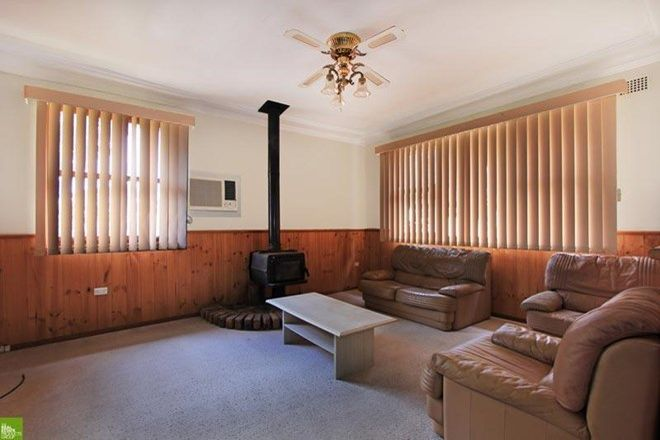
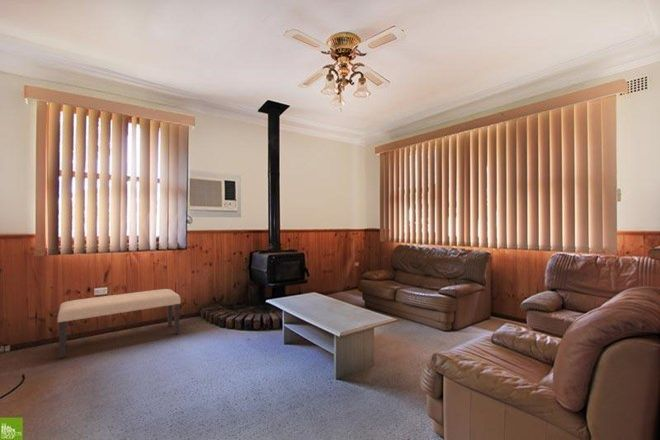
+ bench [56,288,182,359]
